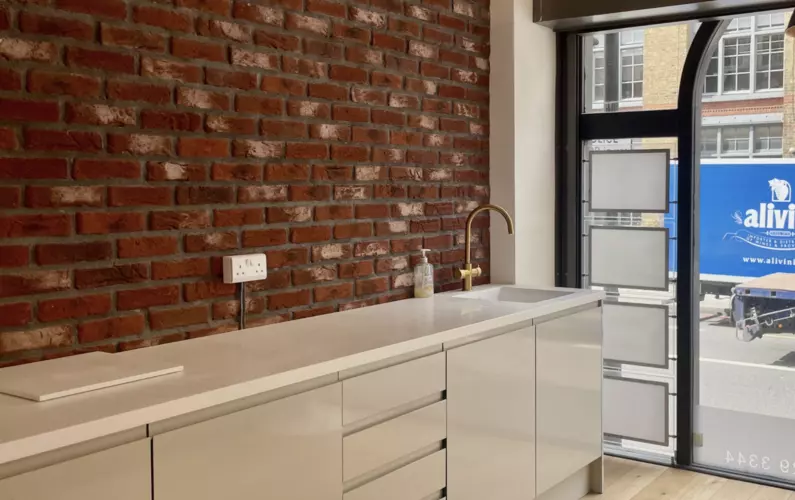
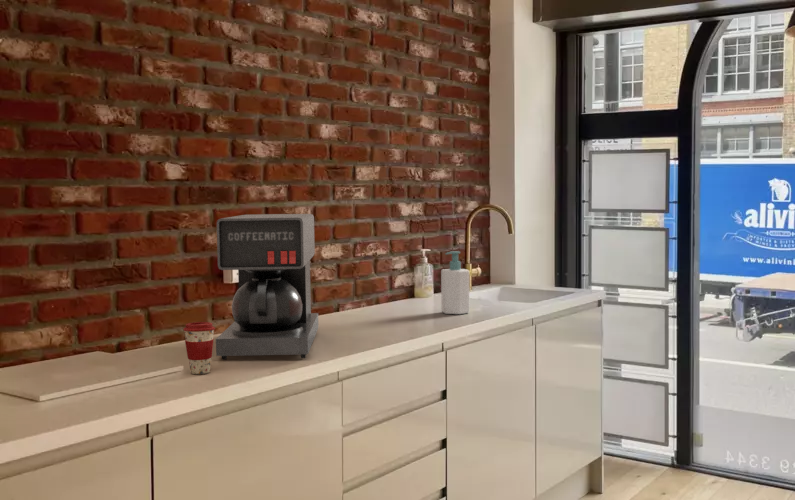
+ soap bottle [440,250,471,315]
+ coffee maker [215,213,319,361]
+ coffee cup [182,321,216,375]
